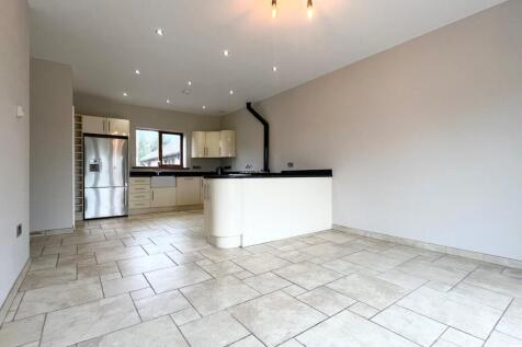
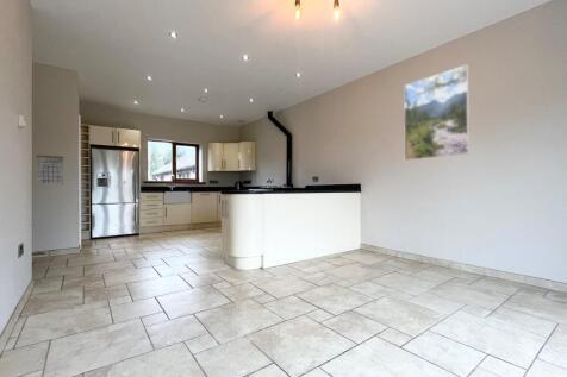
+ calendar [36,155,64,186]
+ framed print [403,63,471,162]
